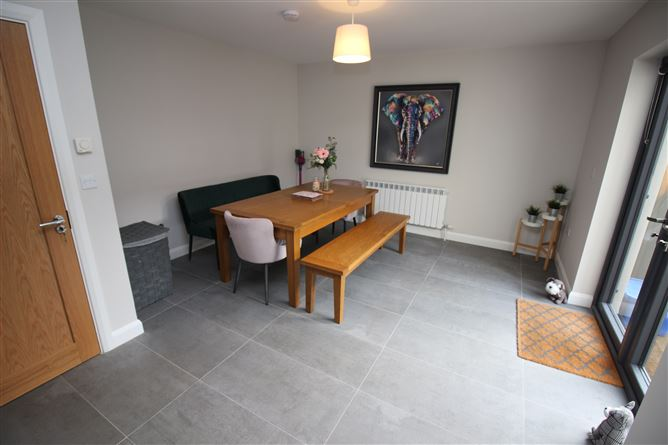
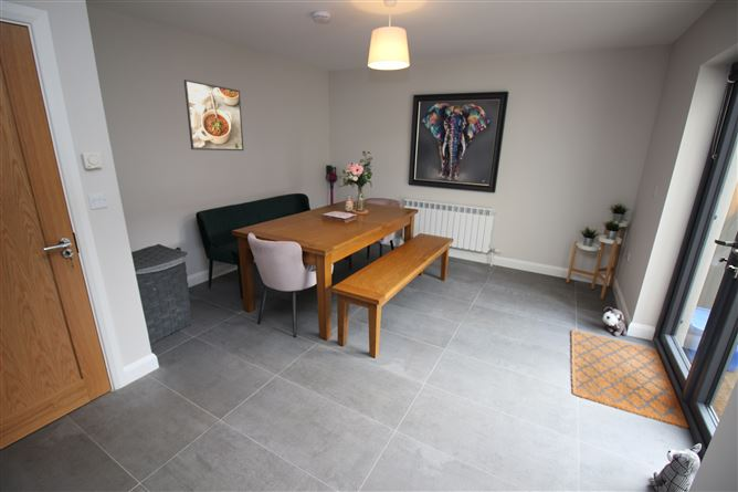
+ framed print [183,78,245,151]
